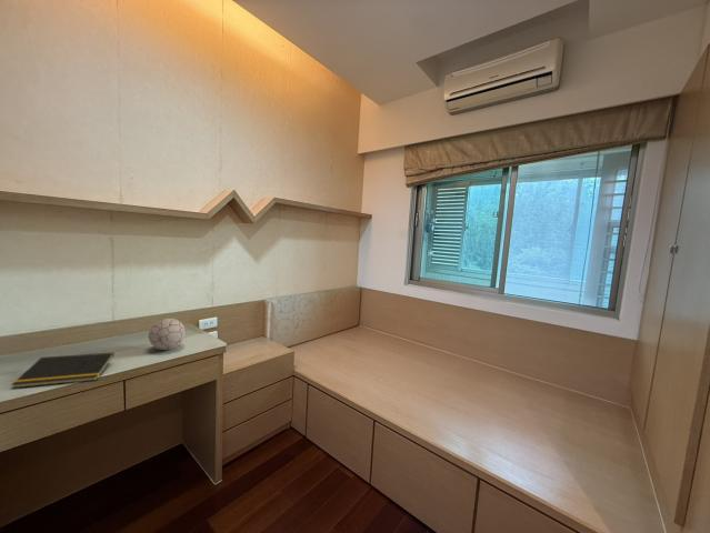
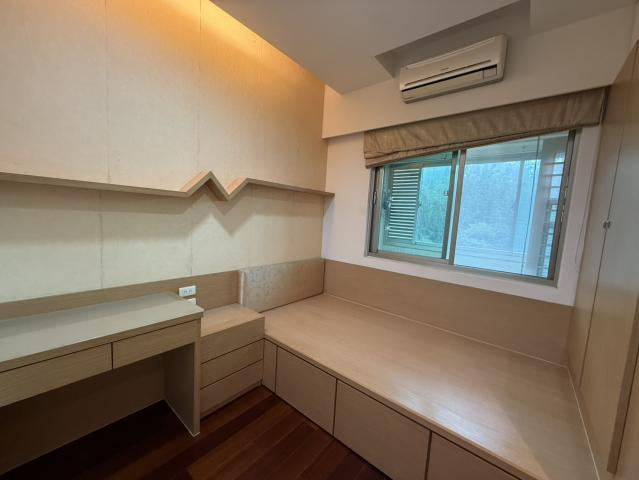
- decorative ball [148,318,187,351]
- notepad [10,352,116,389]
